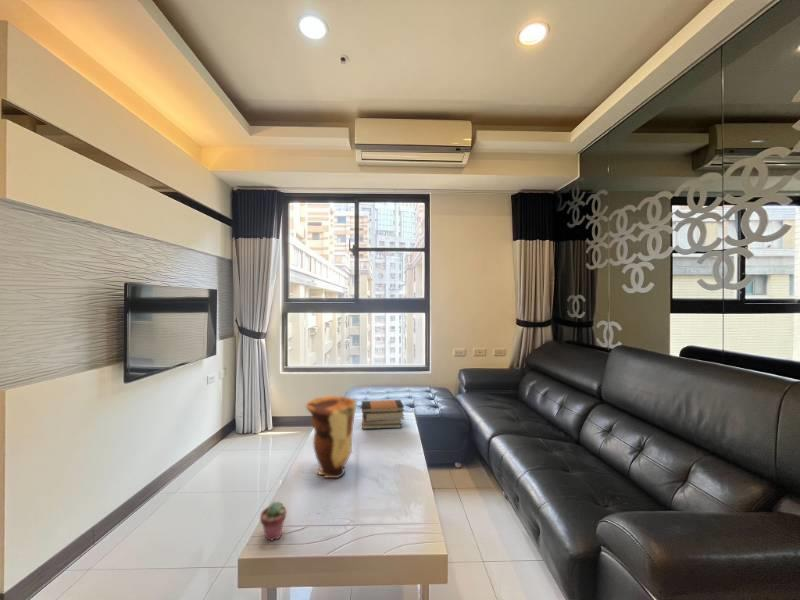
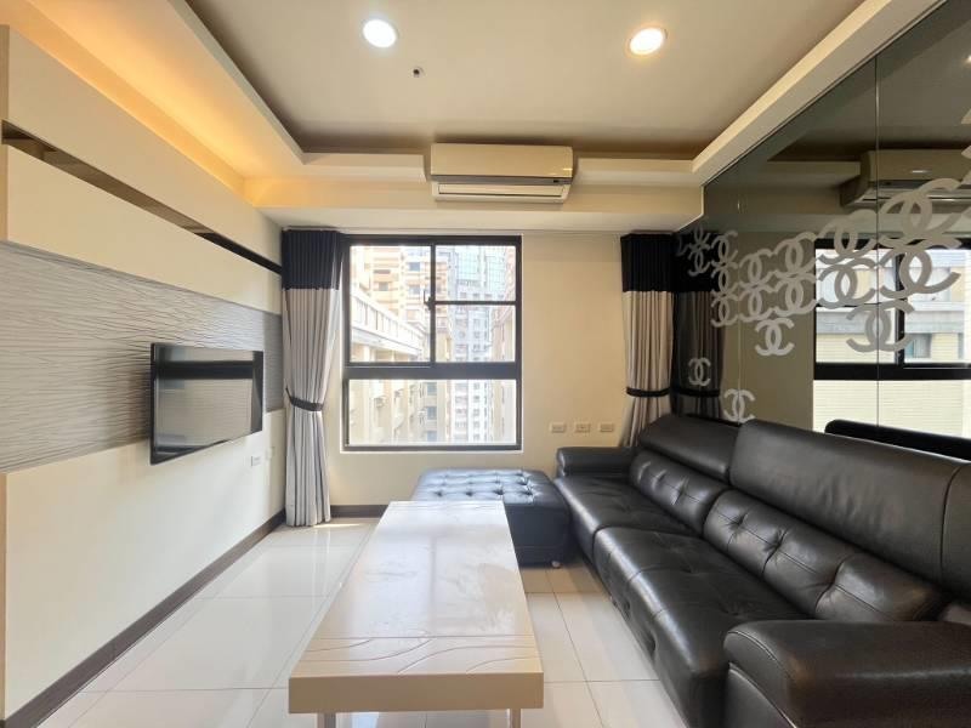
- book stack [361,399,405,430]
- potted succulent [259,501,287,542]
- decorative vase [305,395,357,479]
